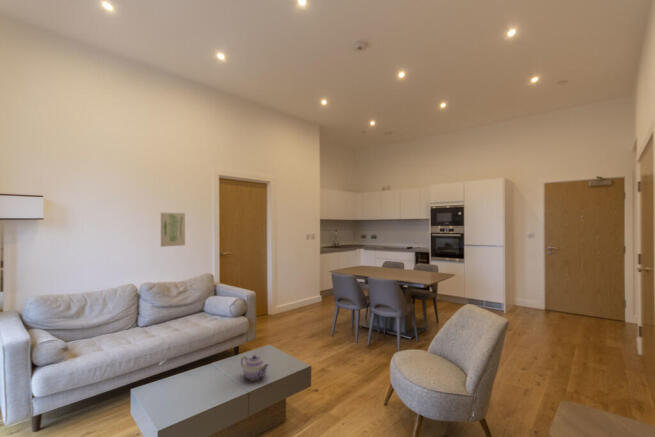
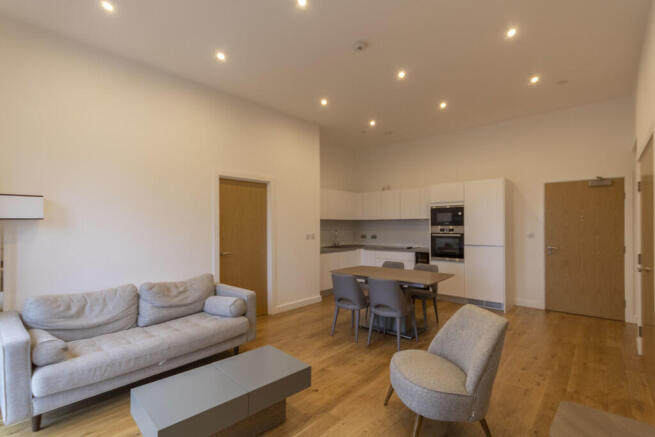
- teapot [240,354,269,382]
- wall art [160,212,186,248]
